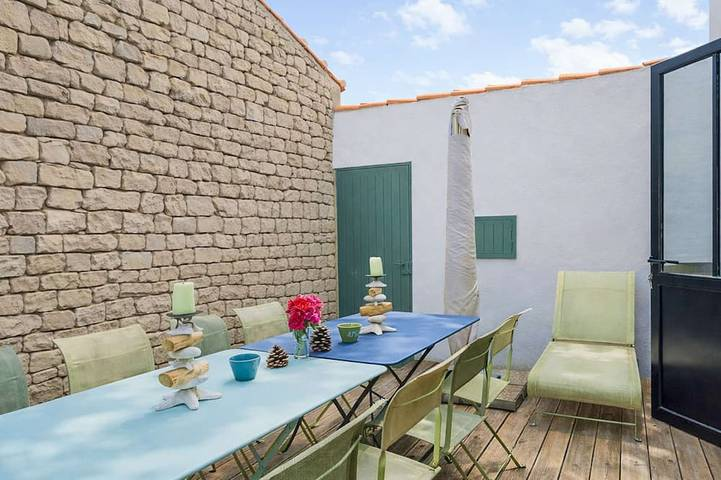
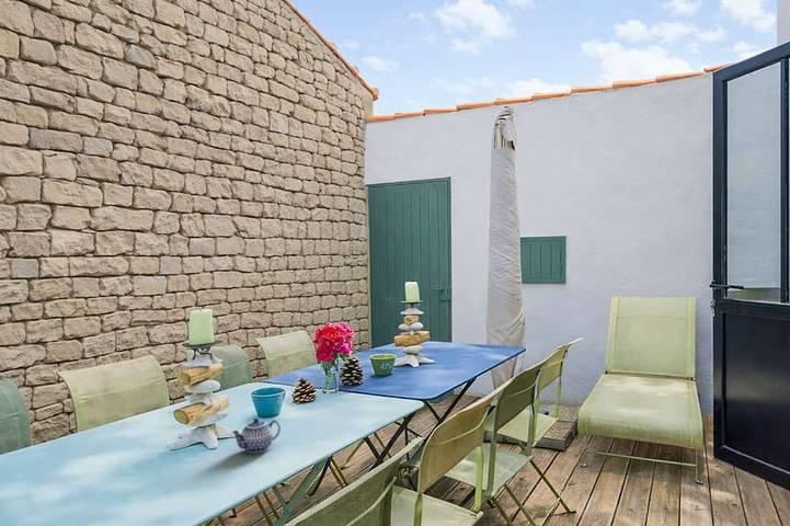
+ teapot [230,418,282,454]
